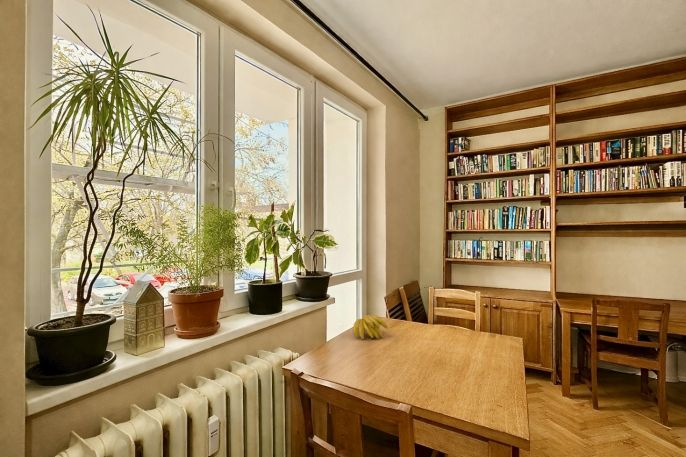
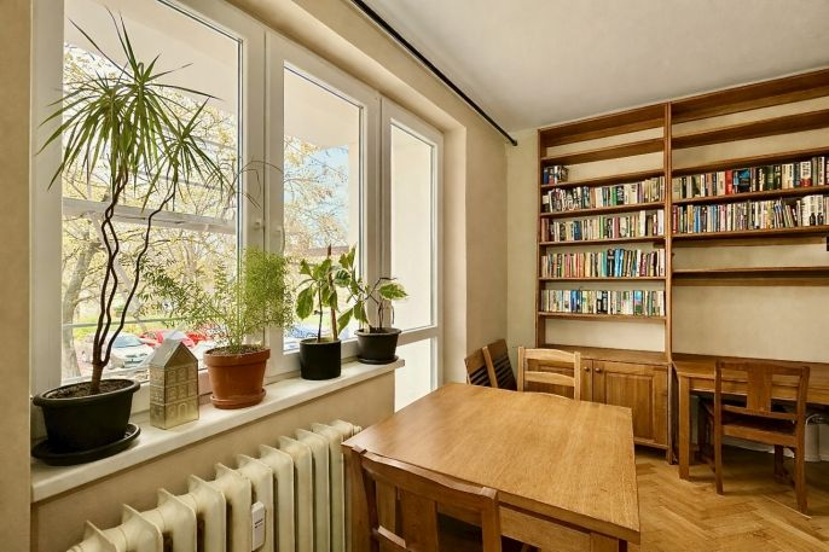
- banana [352,314,389,340]
